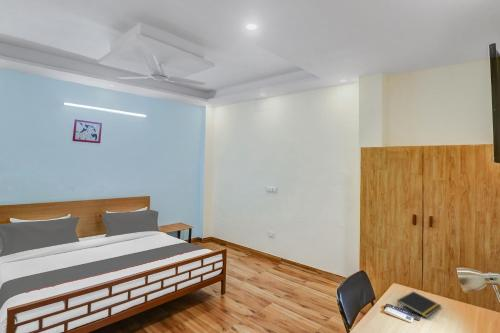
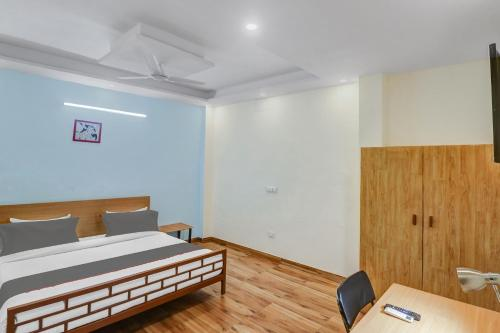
- notepad [396,290,442,319]
